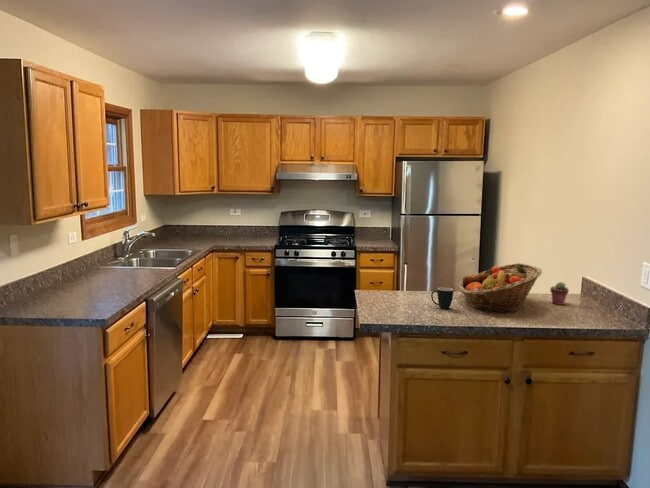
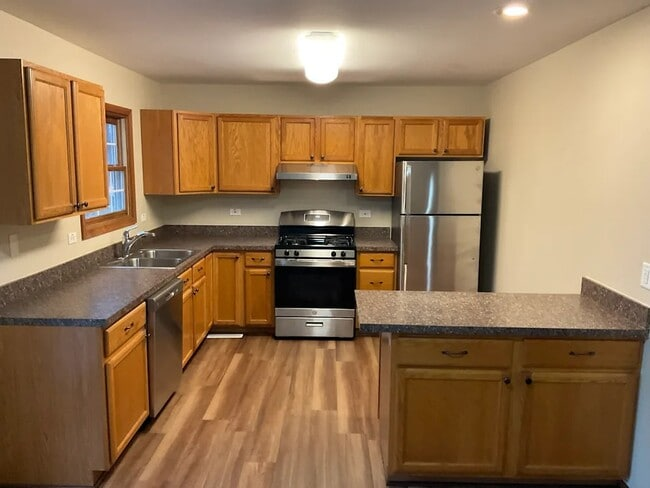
- fruit basket [458,262,543,314]
- mug [430,286,454,310]
- potted succulent [549,281,570,306]
